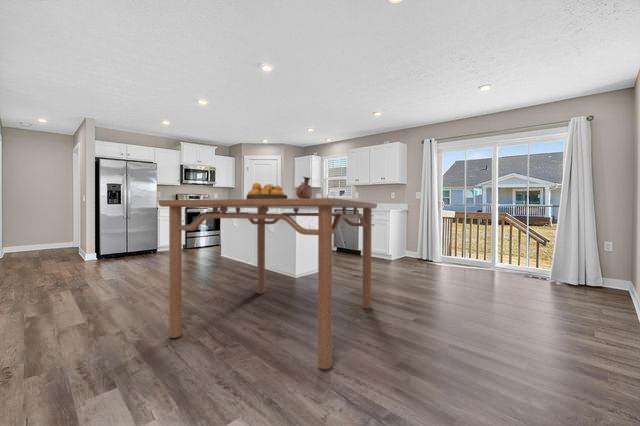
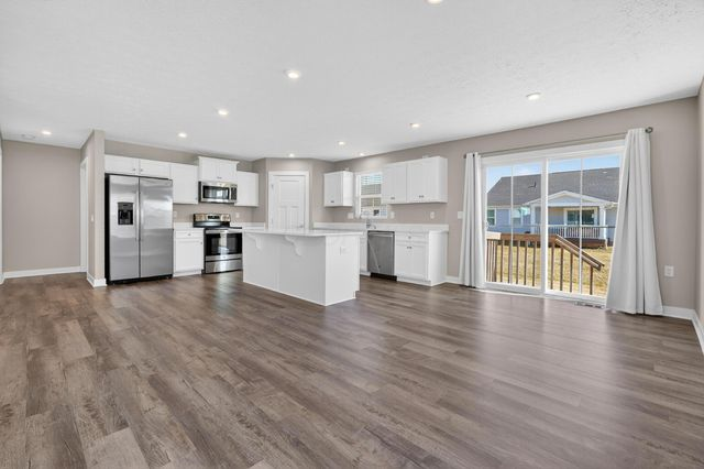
- fruit bowl [245,182,289,199]
- dining table [157,197,378,370]
- vase [295,176,313,199]
